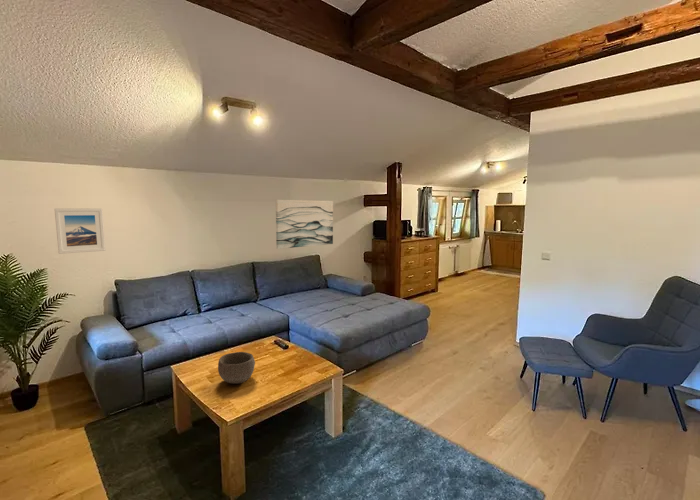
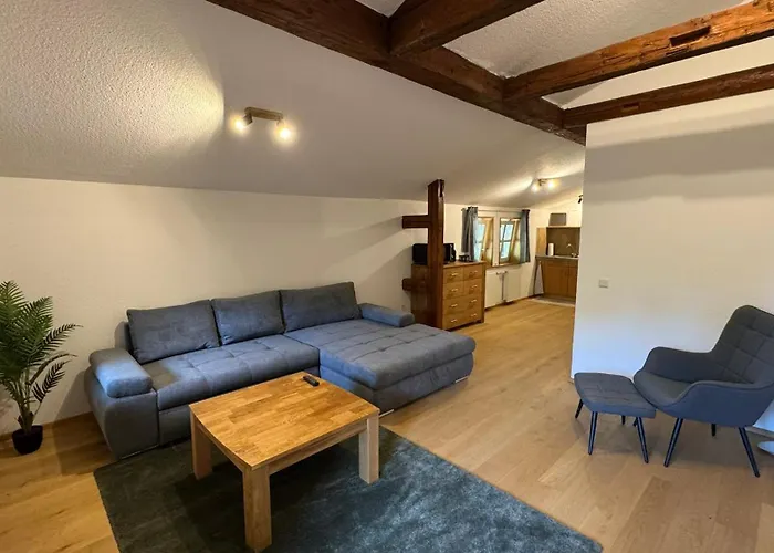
- bowl [217,351,256,385]
- wall art [275,199,334,250]
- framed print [54,207,106,255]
